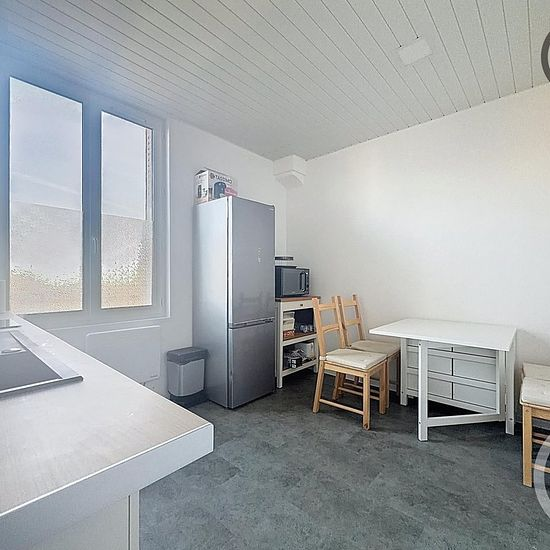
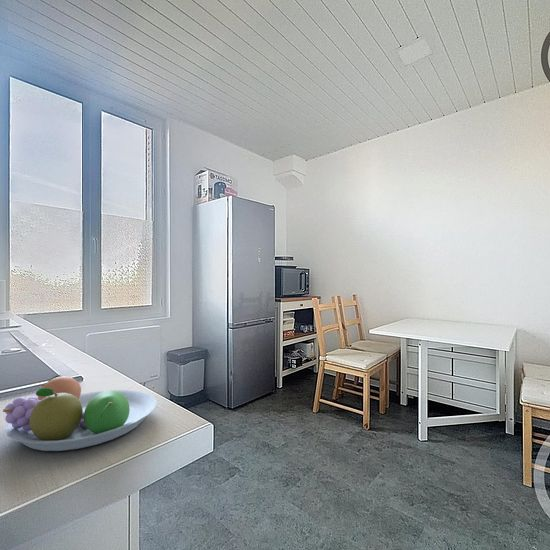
+ fruit bowl [2,374,158,452]
